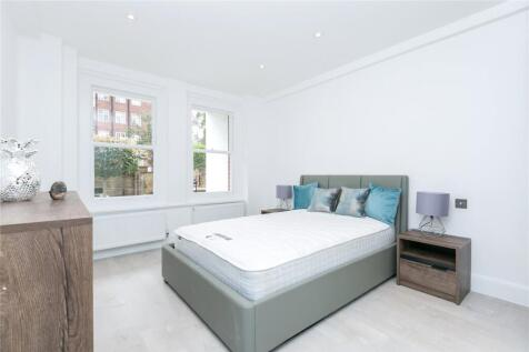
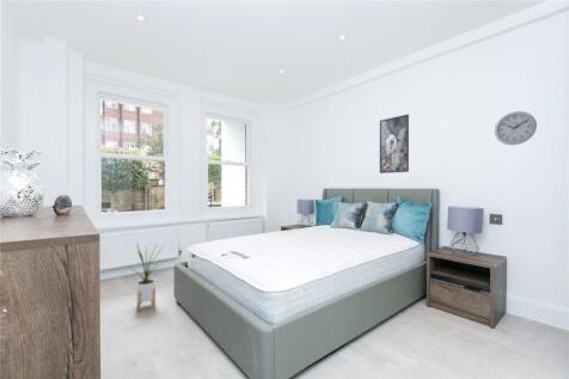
+ wall clock [494,110,538,146]
+ house plant [126,240,165,313]
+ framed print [379,114,410,175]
